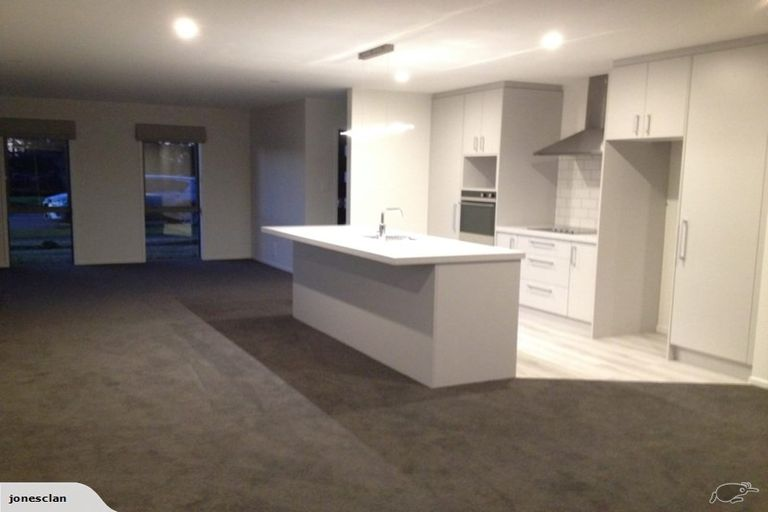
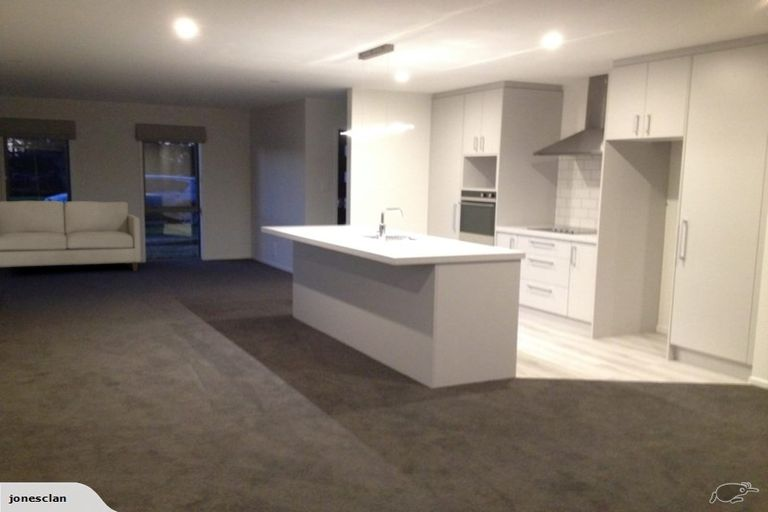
+ sofa [0,200,142,272]
